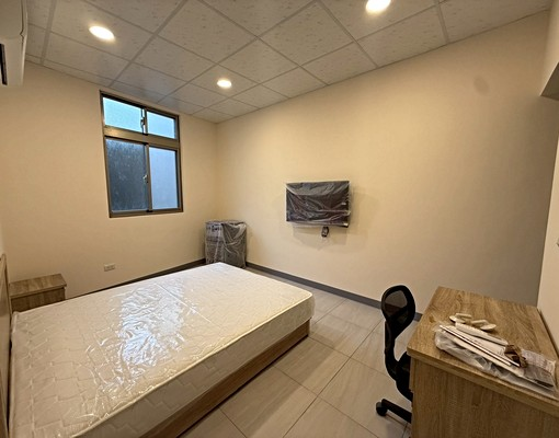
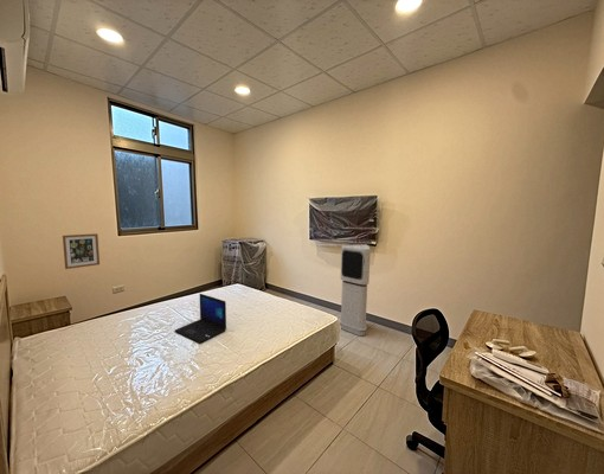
+ wall art [62,232,101,270]
+ laptop [174,293,227,344]
+ air purifier [338,243,372,337]
